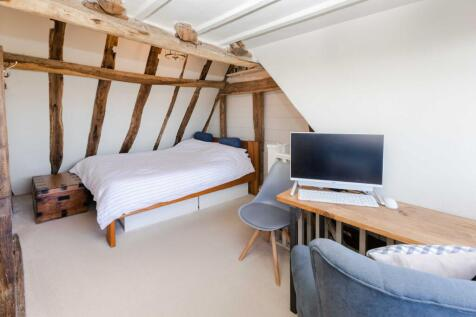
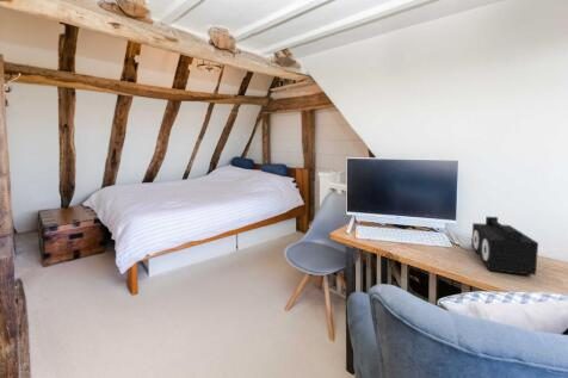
+ speaker [470,216,539,277]
